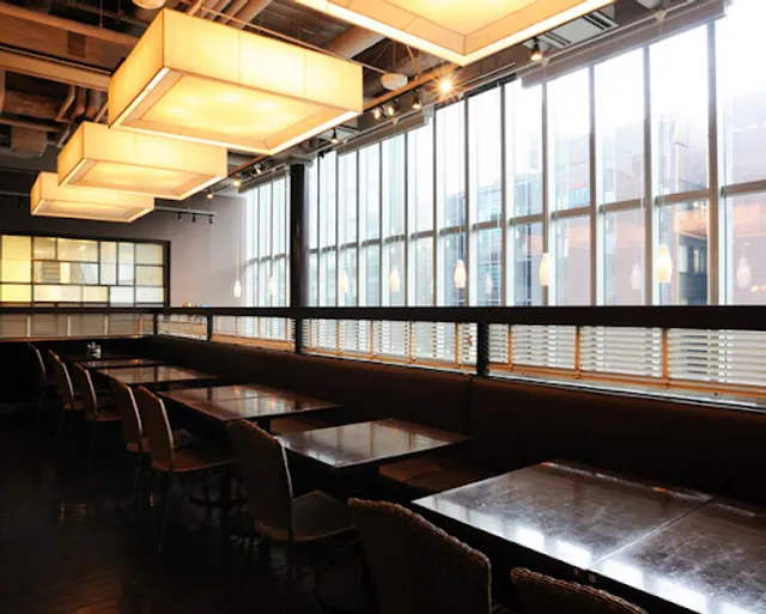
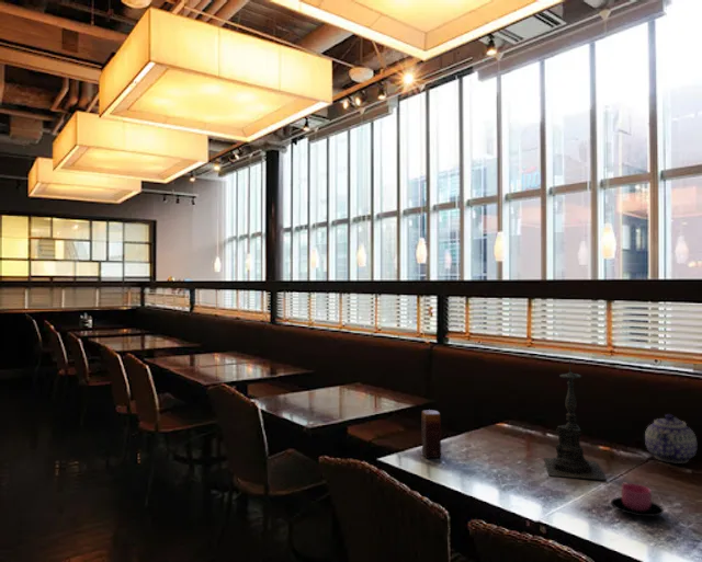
+ candle holder [543,358,608,481]
+ candle [421,409,442,459]
+ teapot [644,413,698,464]
+ cup [610,481,665,517]
